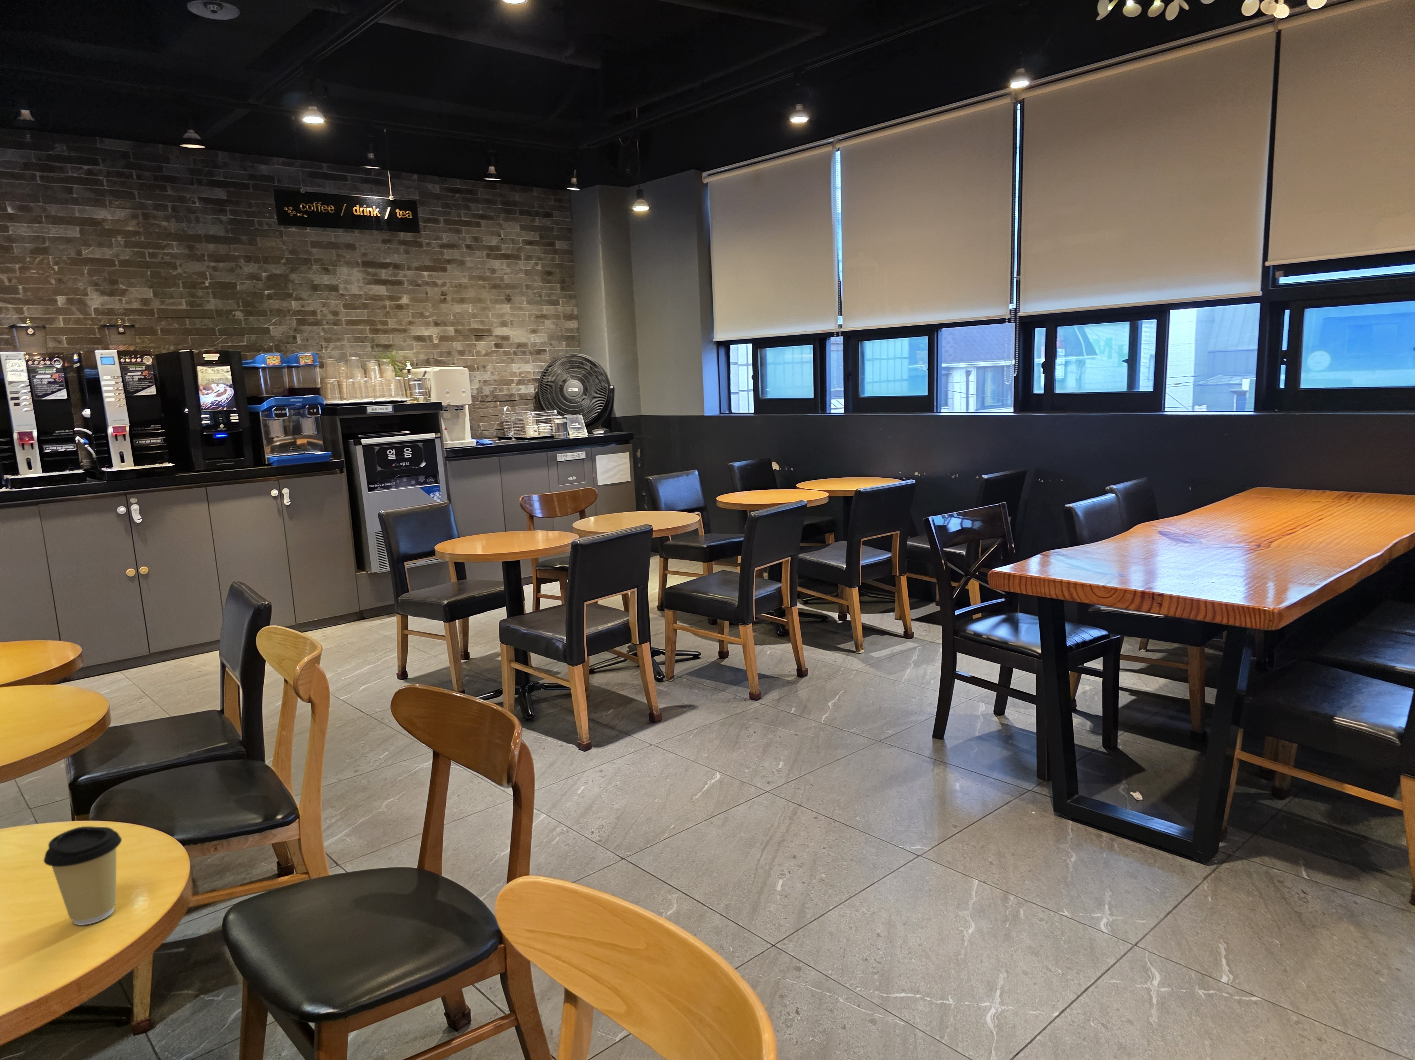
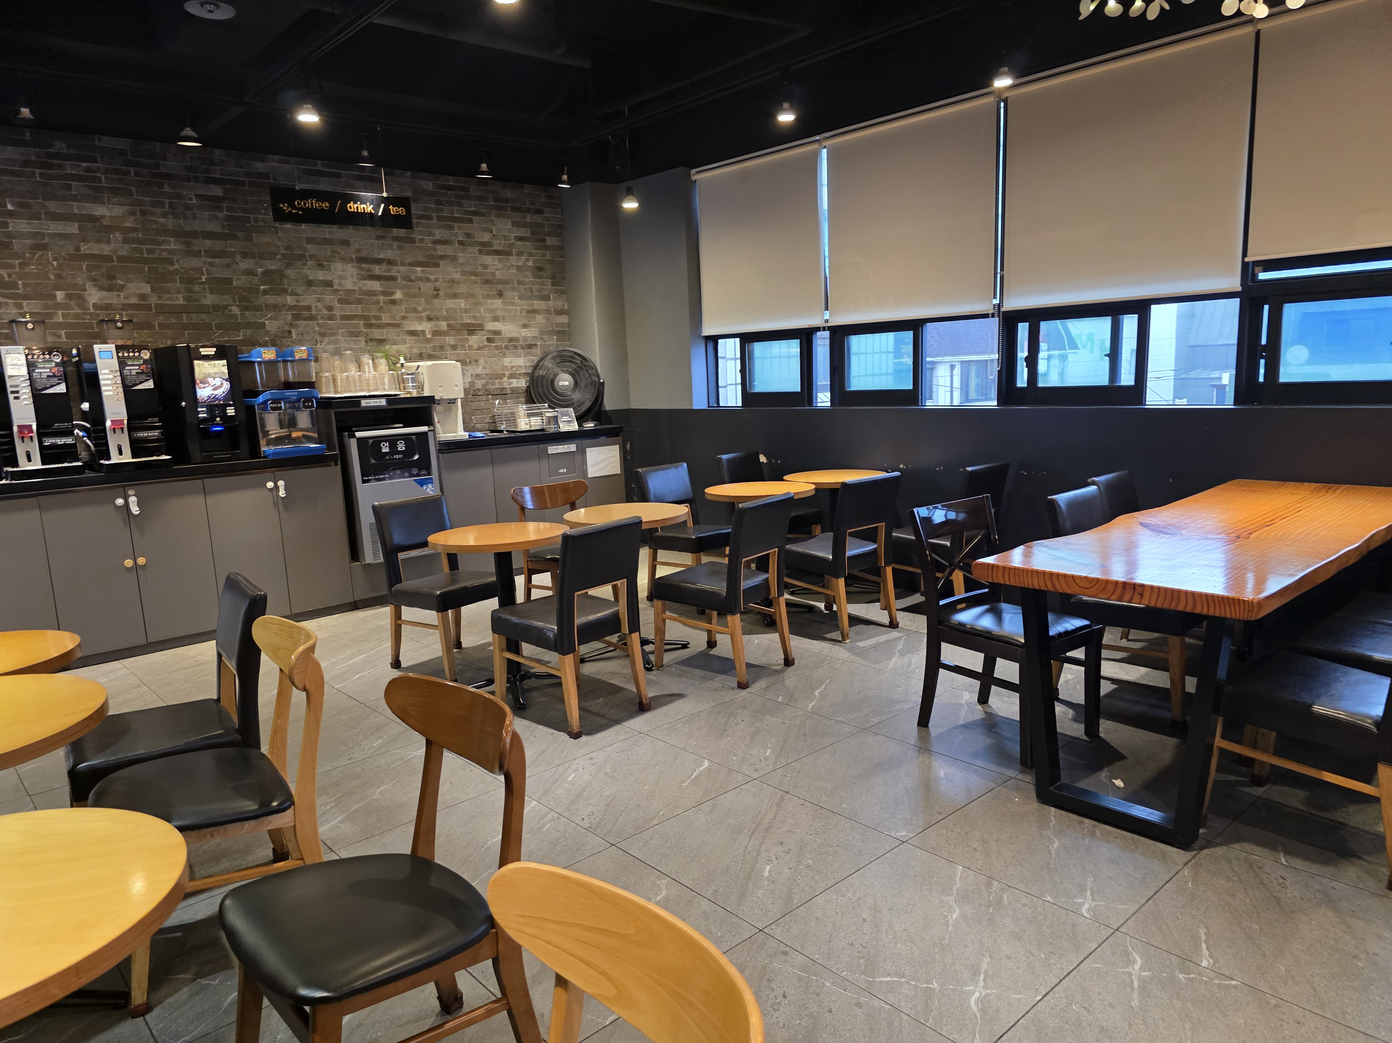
- coffee cup [43,826,123,925]
